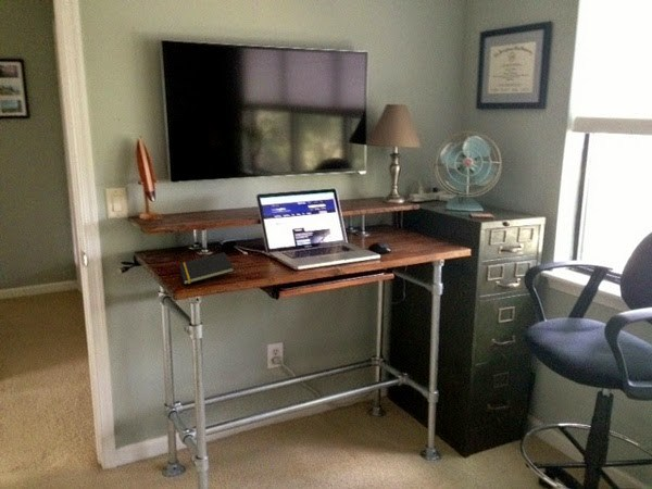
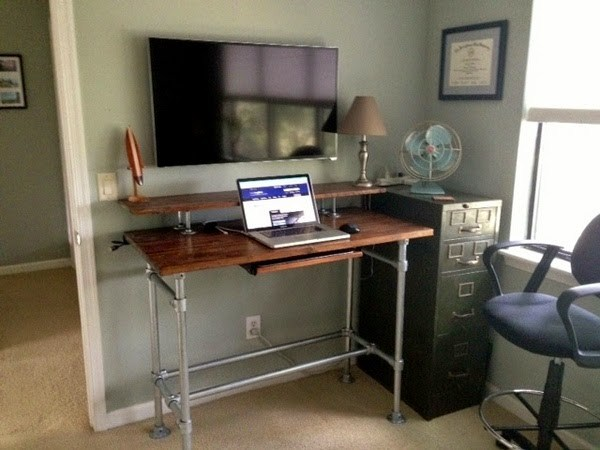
- notepad [178,251,236,286]
